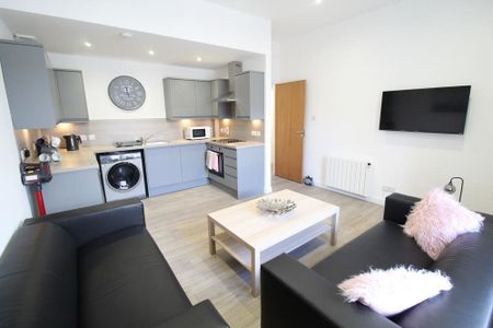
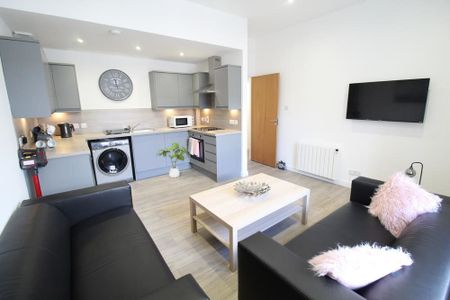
+ house plant [156,142,189,178]
